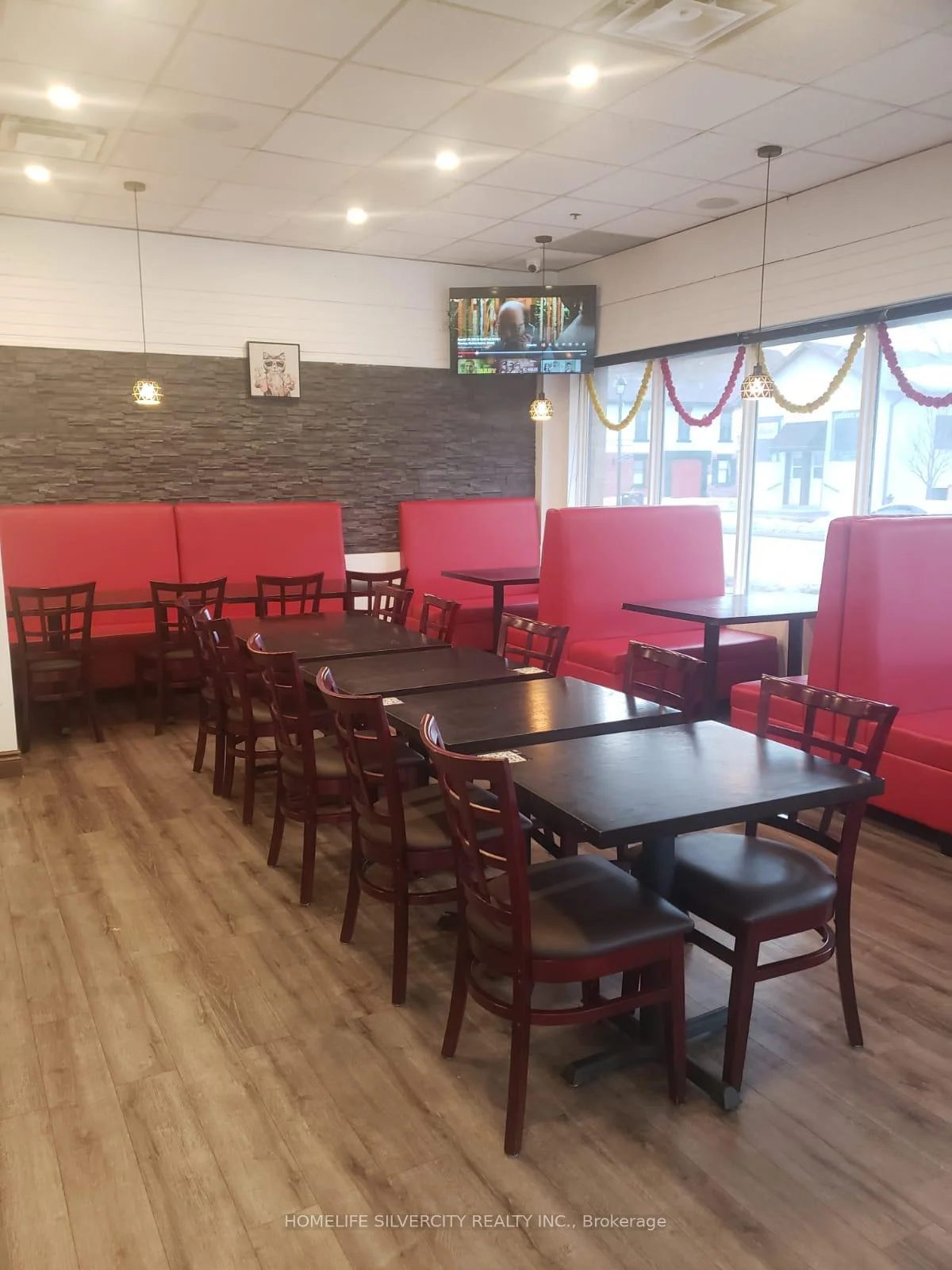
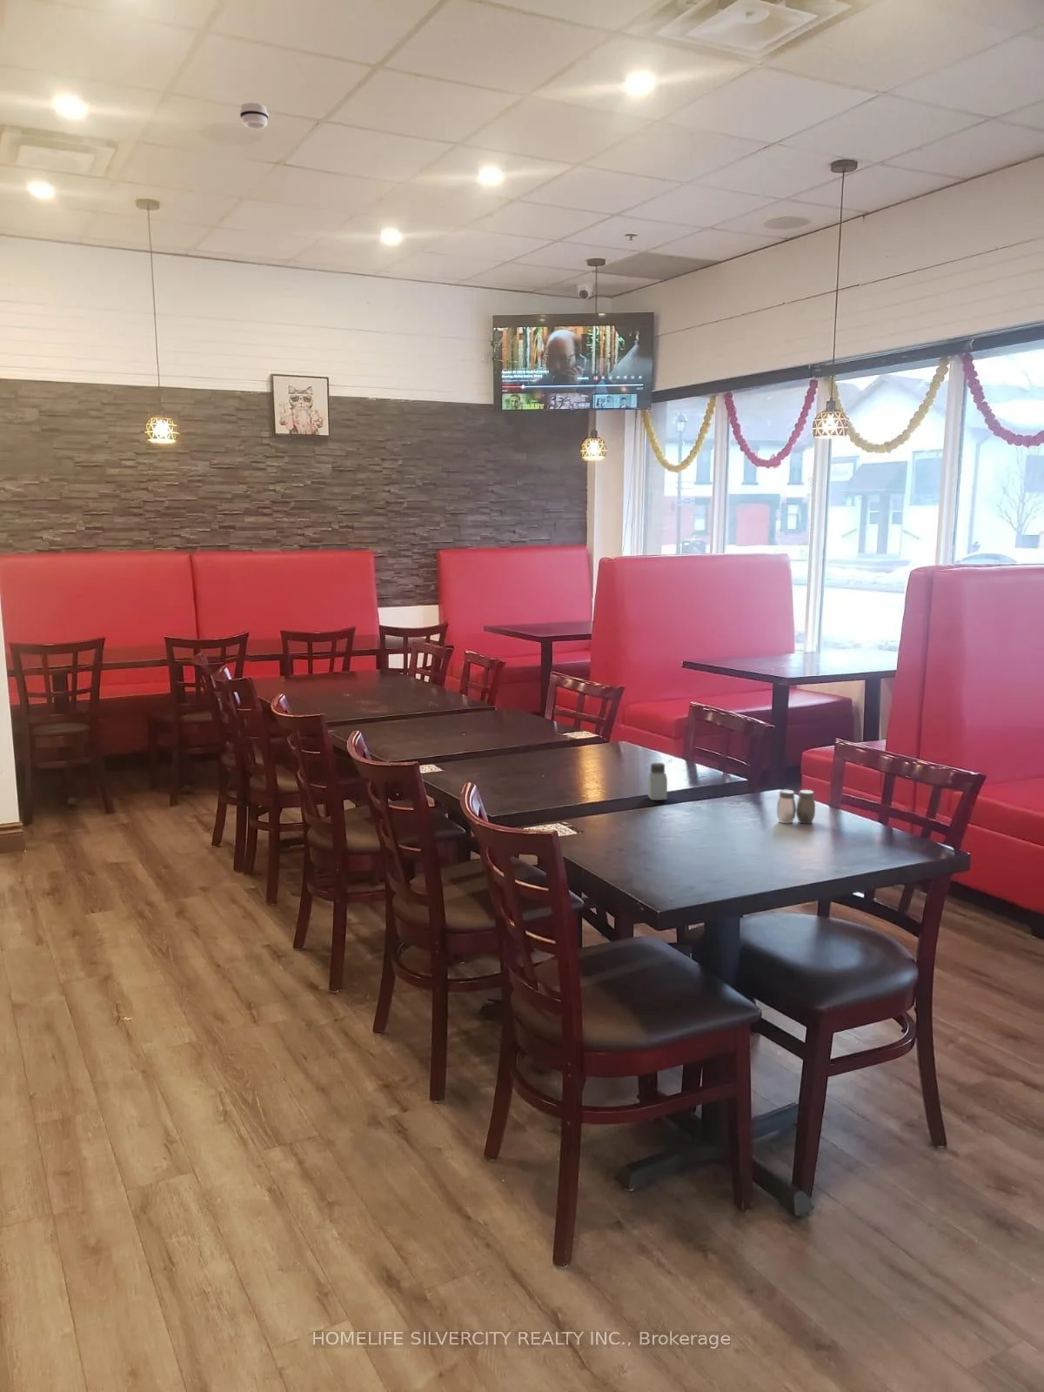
+ saltshaker [647,762,668,801]
+ salt and pepper shaker [776,789,816,824]
+ smoke detector [239,102,270,129]
